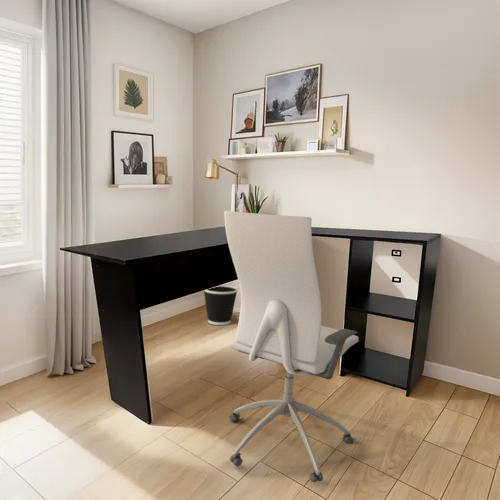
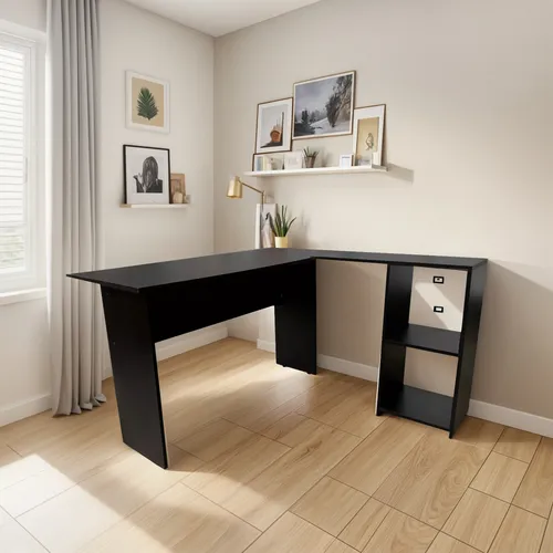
- wastebasket [203,284,239,326]
- office chair [223,210,359,483]
